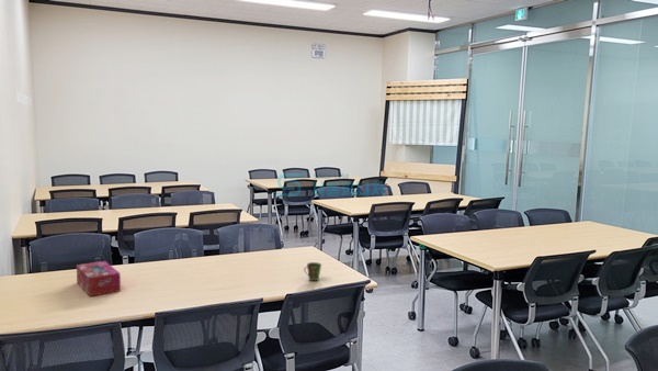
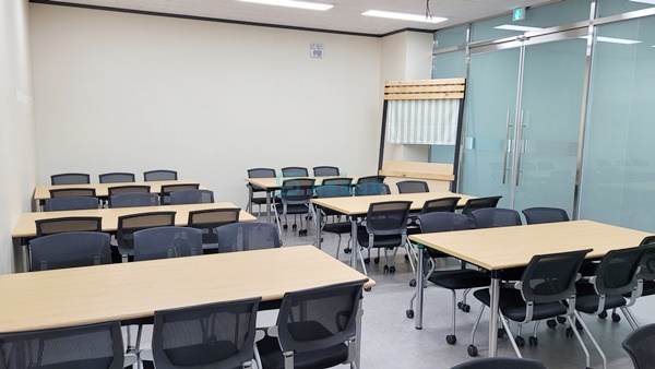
- cup [303,261,322,282]
- tissue box [76,260,122,297]
